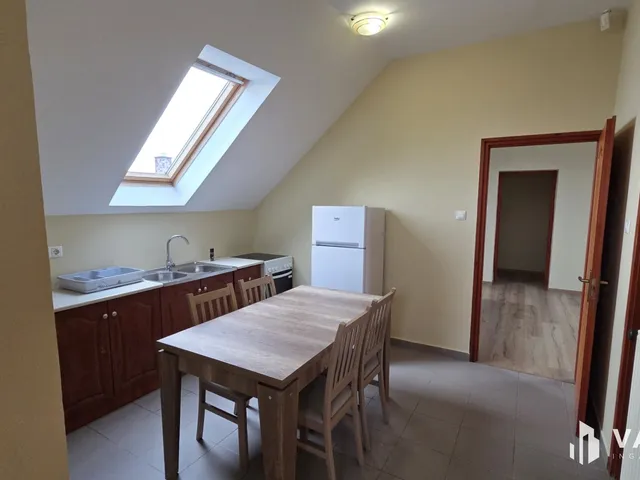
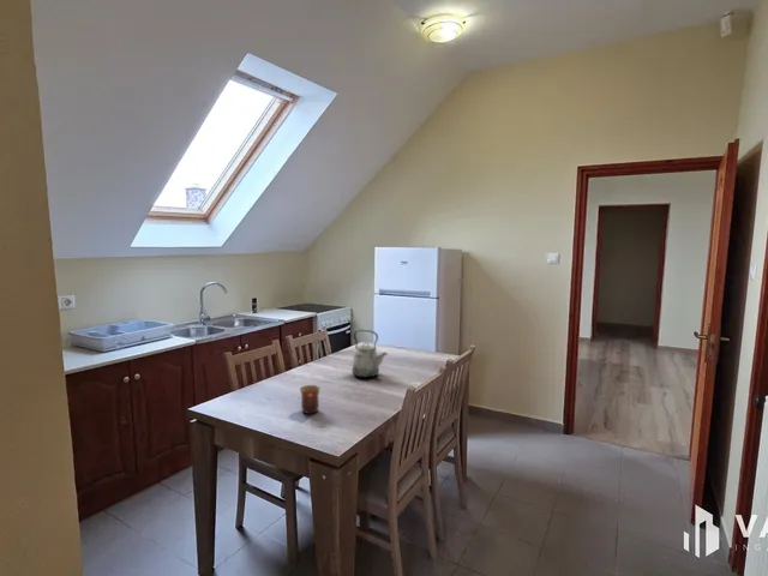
+ kettle [352,329,388,379]
+ mug [299,384,322,415]
